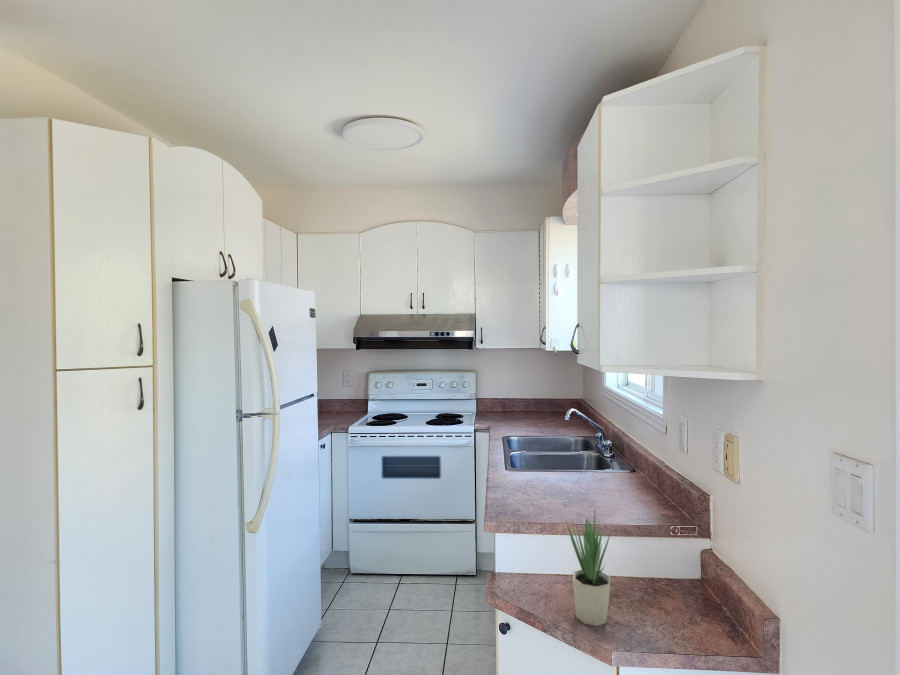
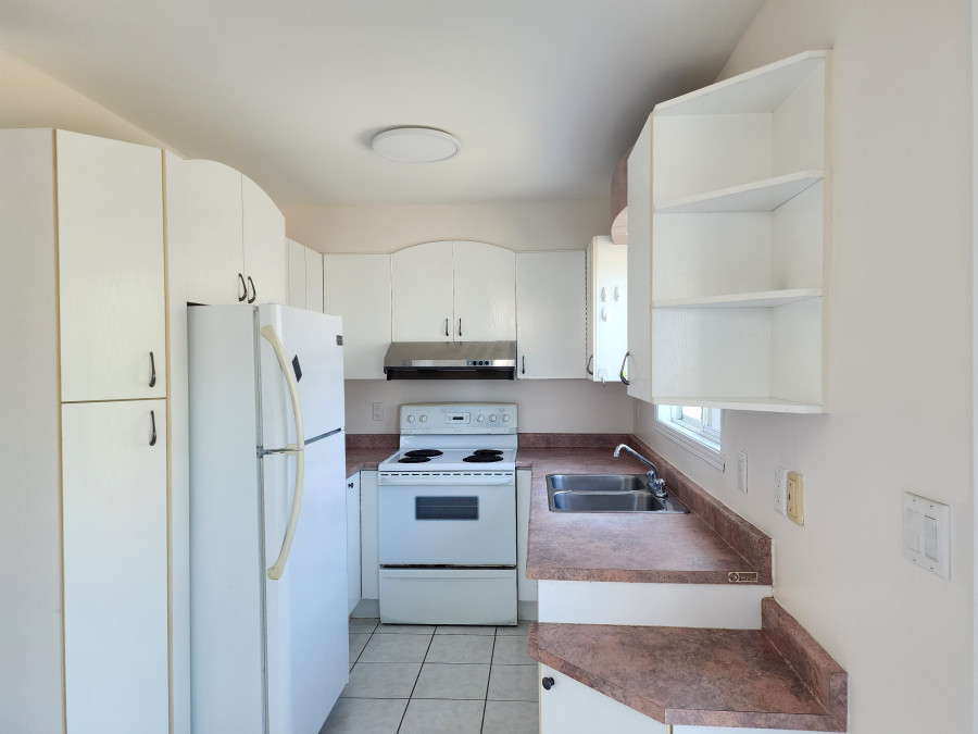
- potted plant [565,510,612,627]
